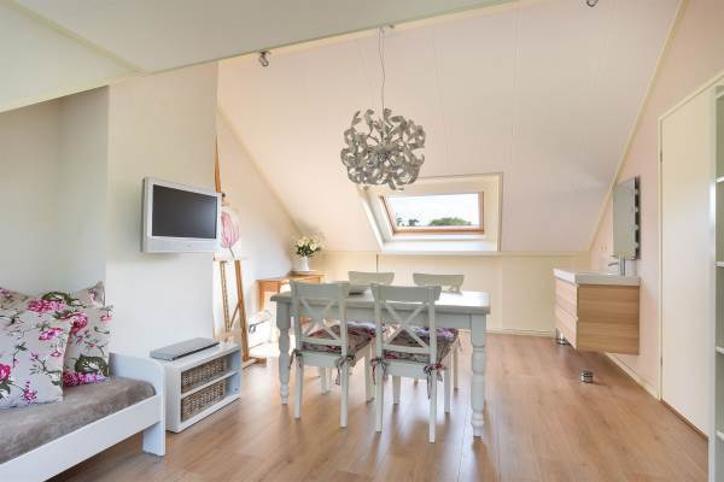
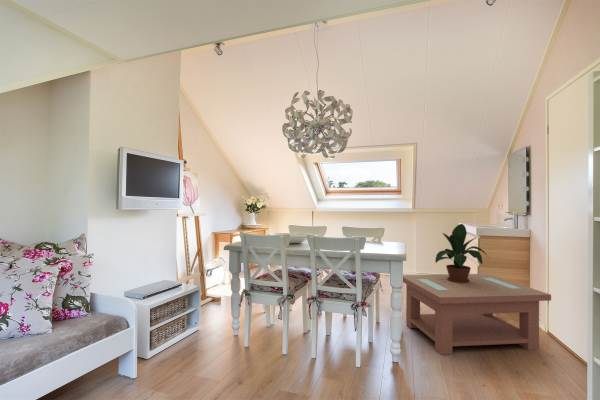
+ potted plant [434,223,489,283]
+ coffee table [402,273,552,356]
